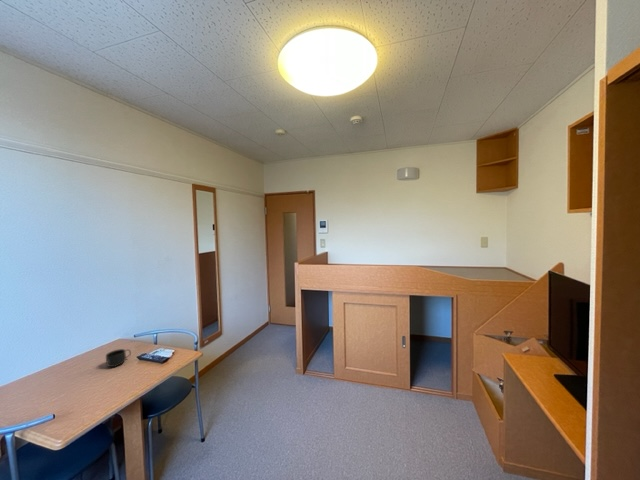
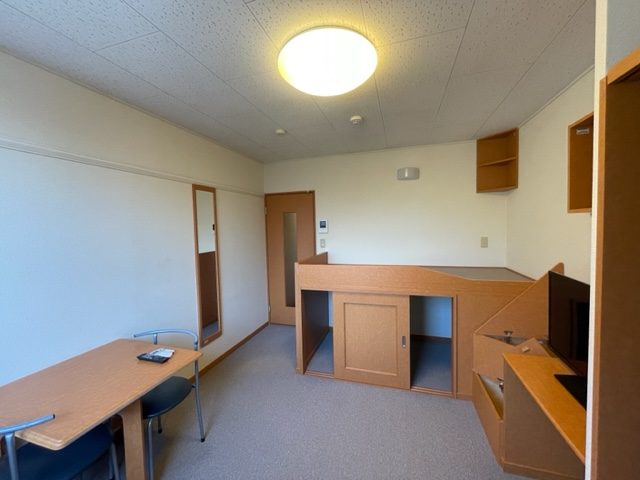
- mug [105,348,132,368]
